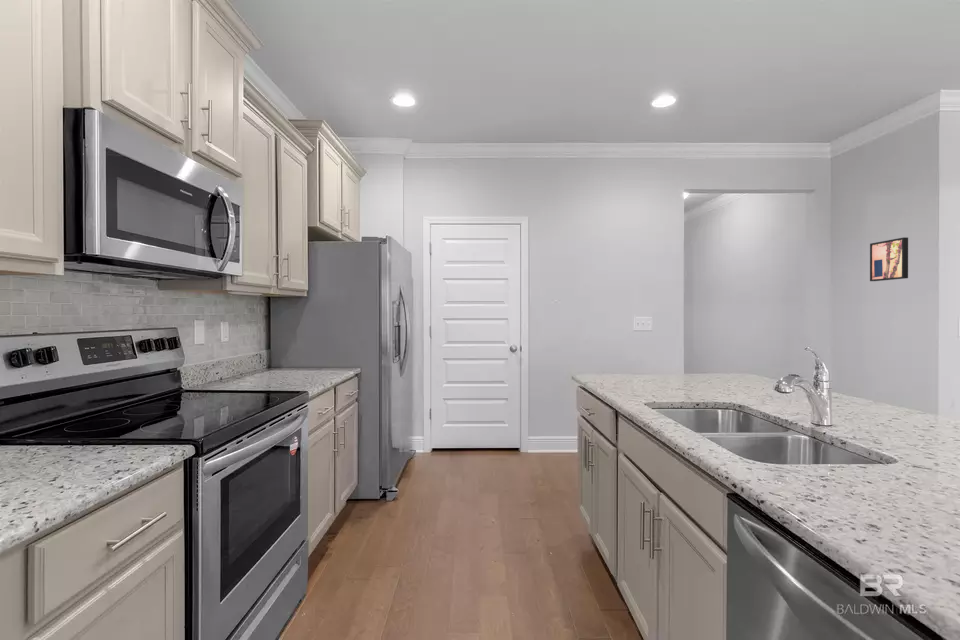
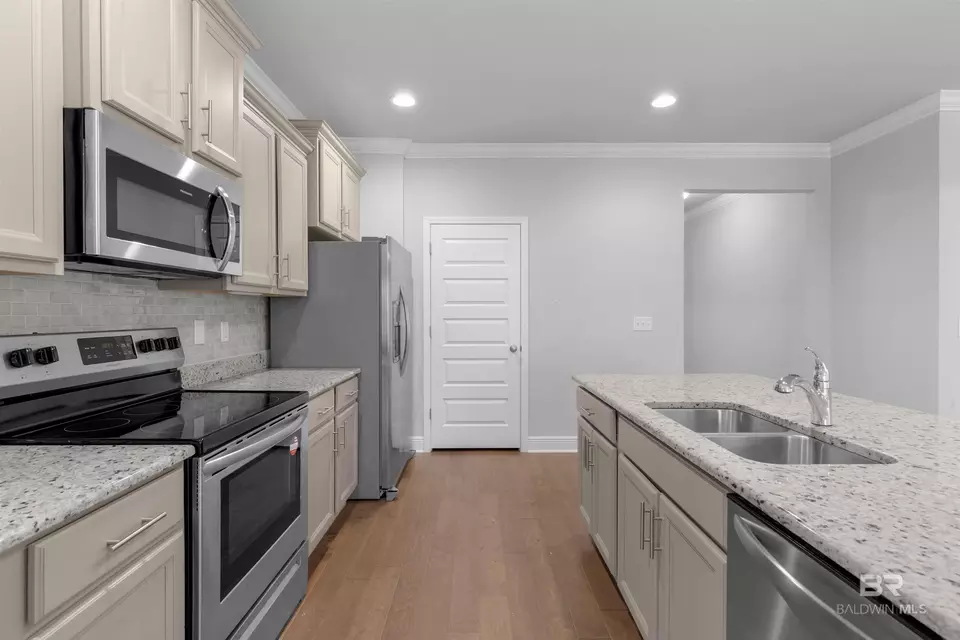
- wall art [869,236,909,282]
